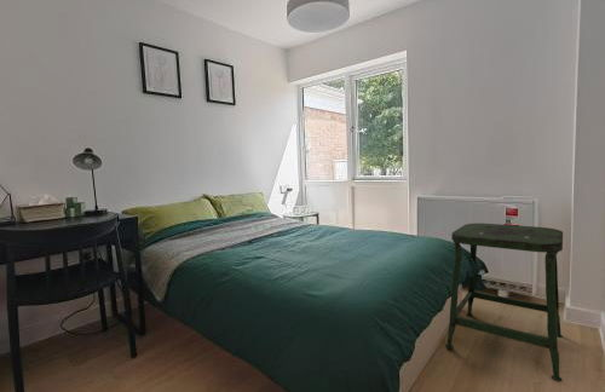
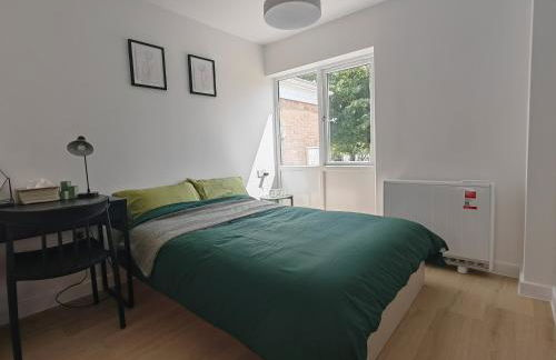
- stool [444,223,564,382]
